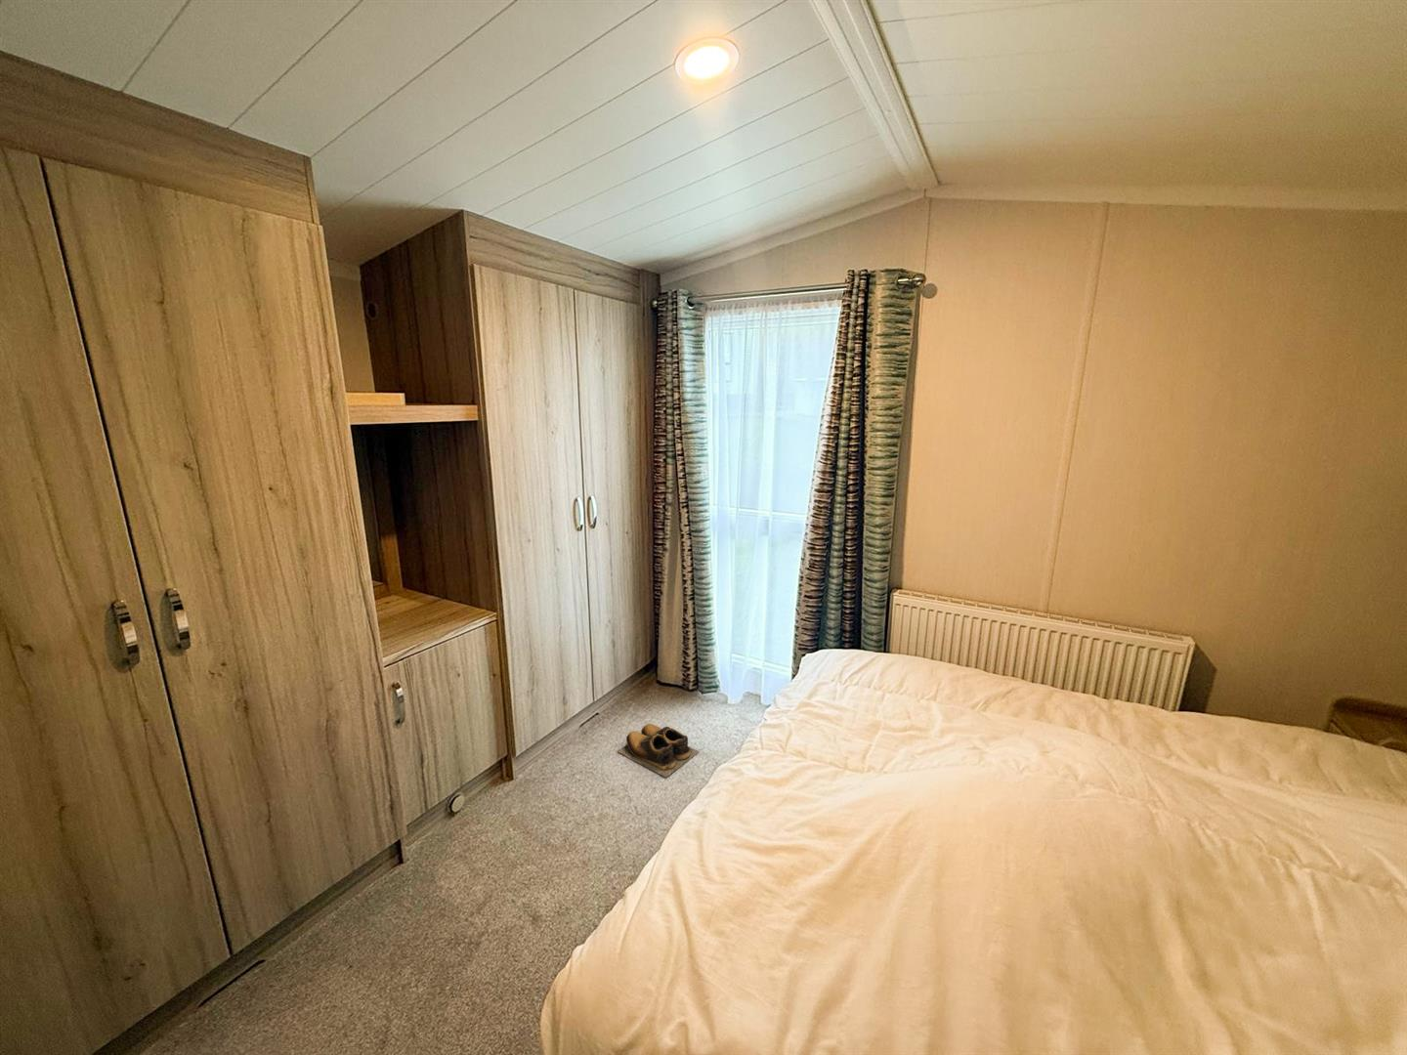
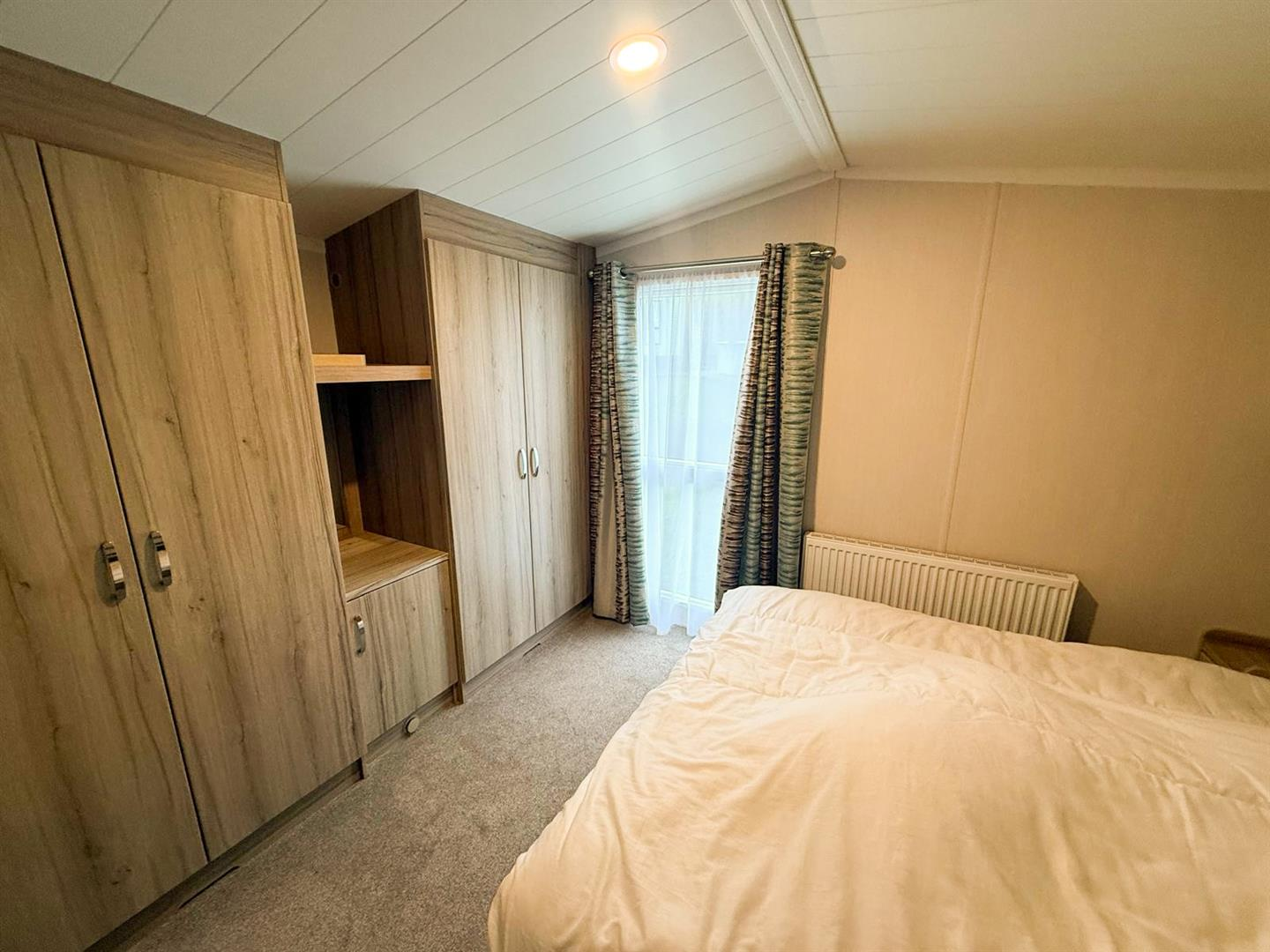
- shoes [617,723,699,778]
